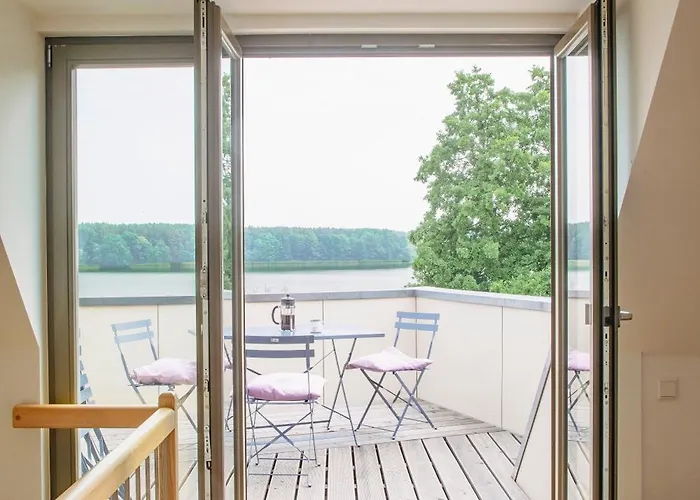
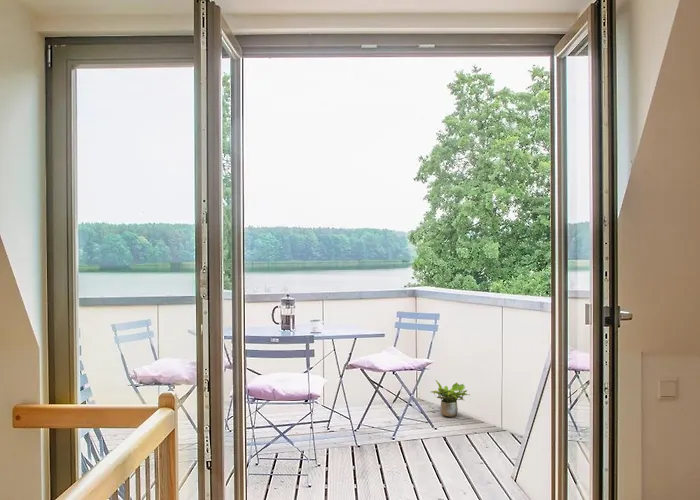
+ potted plant [430,379,470,418]
